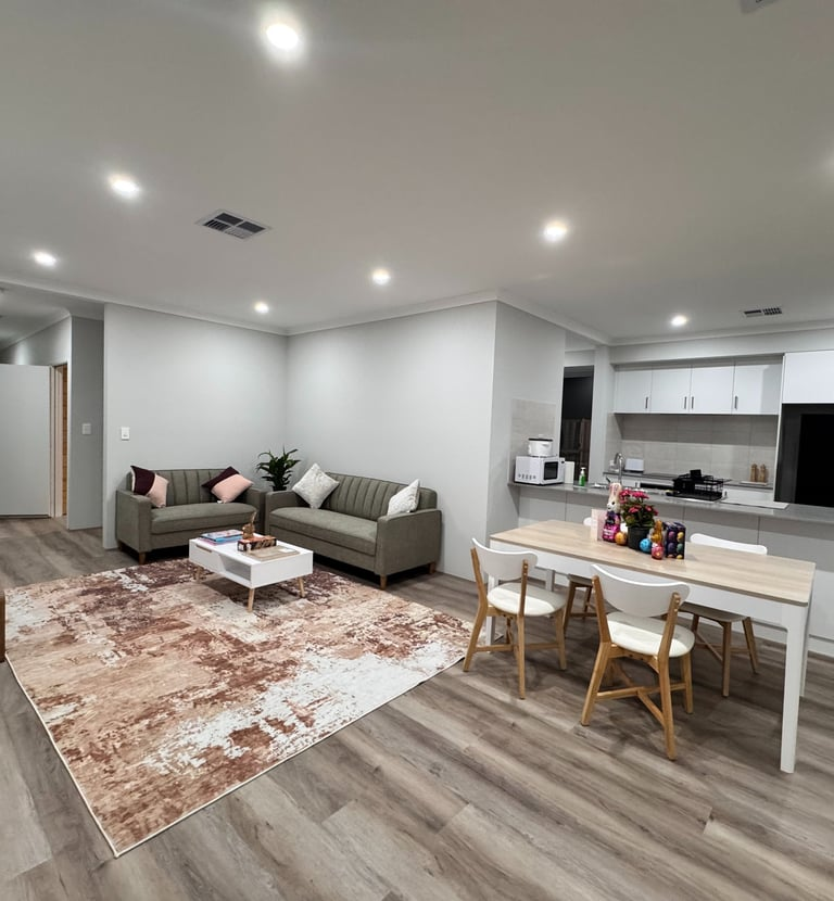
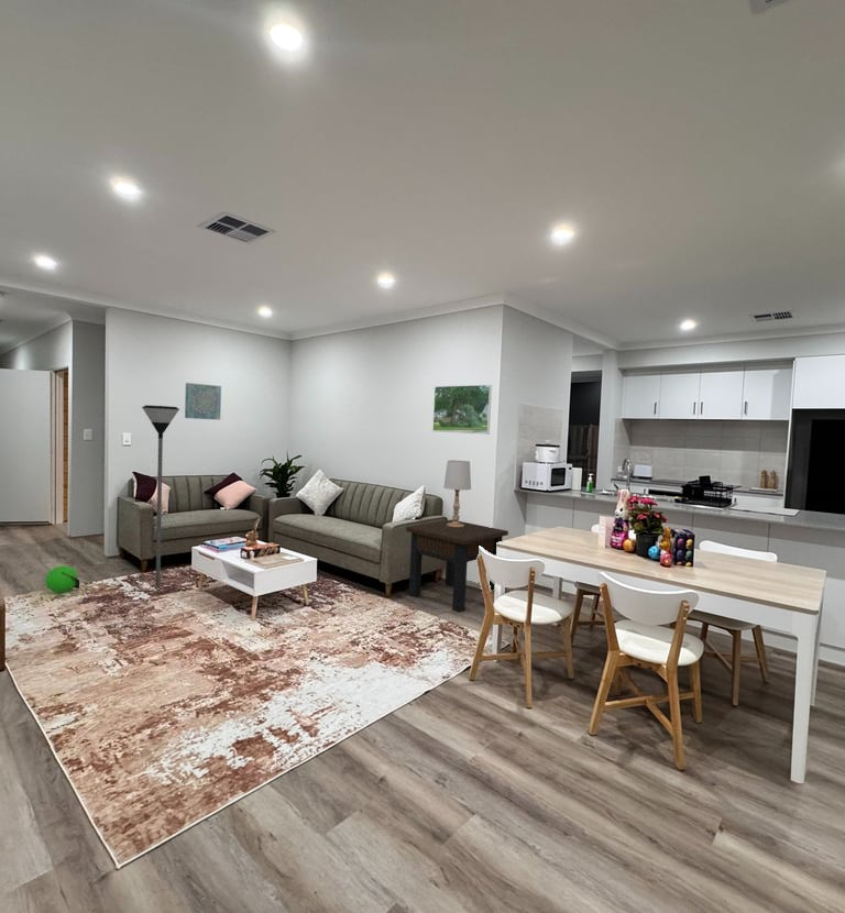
+ ball [44,564,80,594]
+ side table [405,519,509,614]
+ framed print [431,384,493,436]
+ table lamp [442,459,472,527]
+ wall art [184,382,222,421]
+ floor lamp [141,404,180,590]
